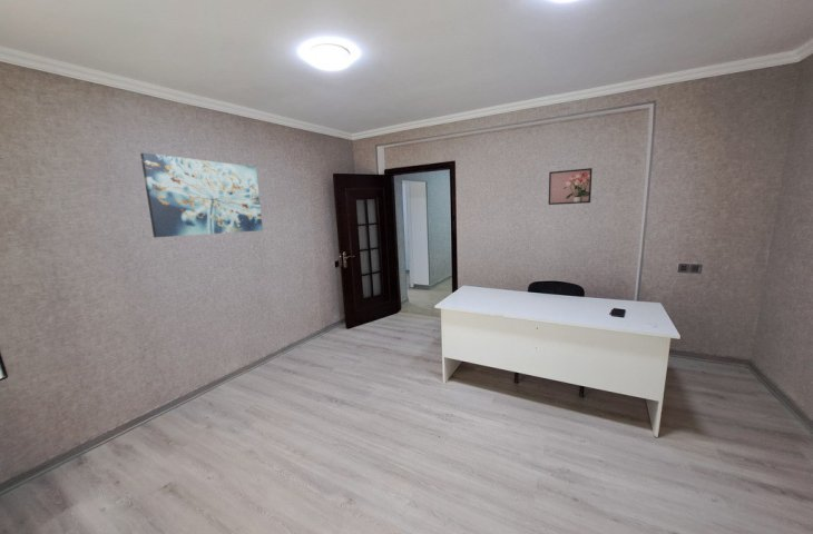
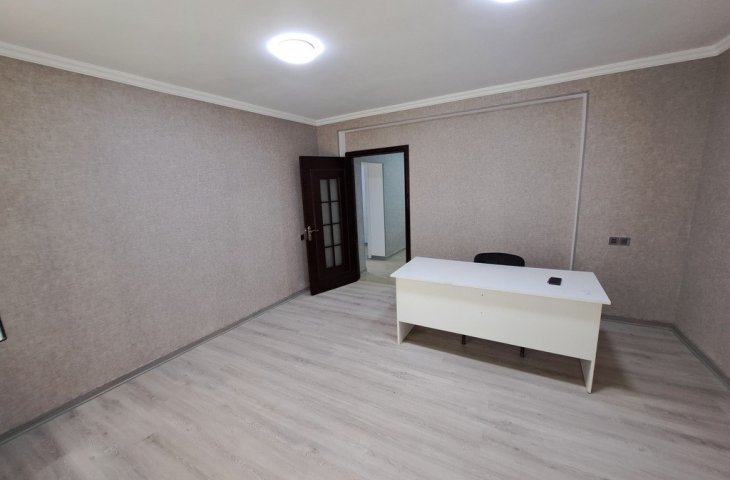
- wall art [139,151,264,238]
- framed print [548,167,594,206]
